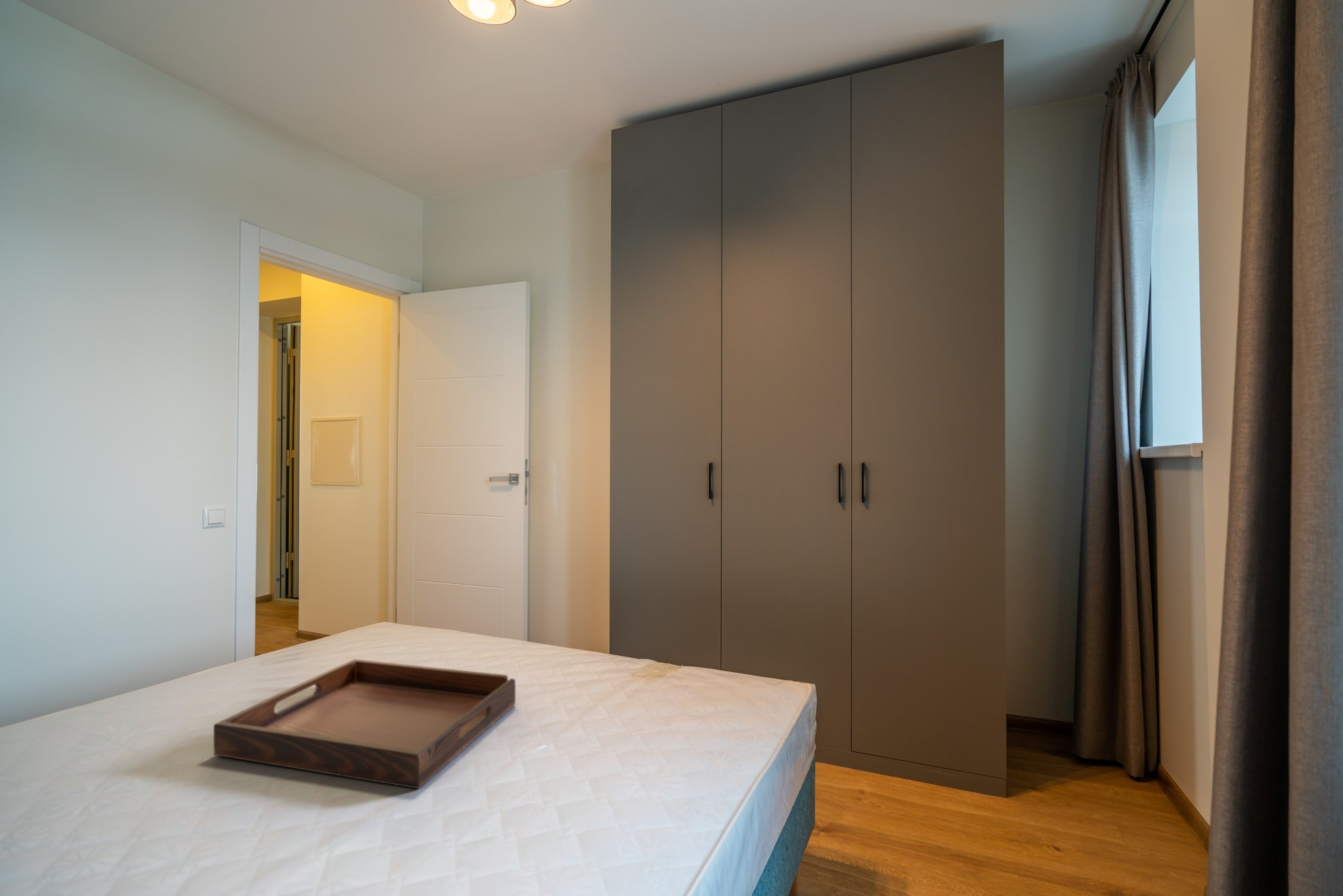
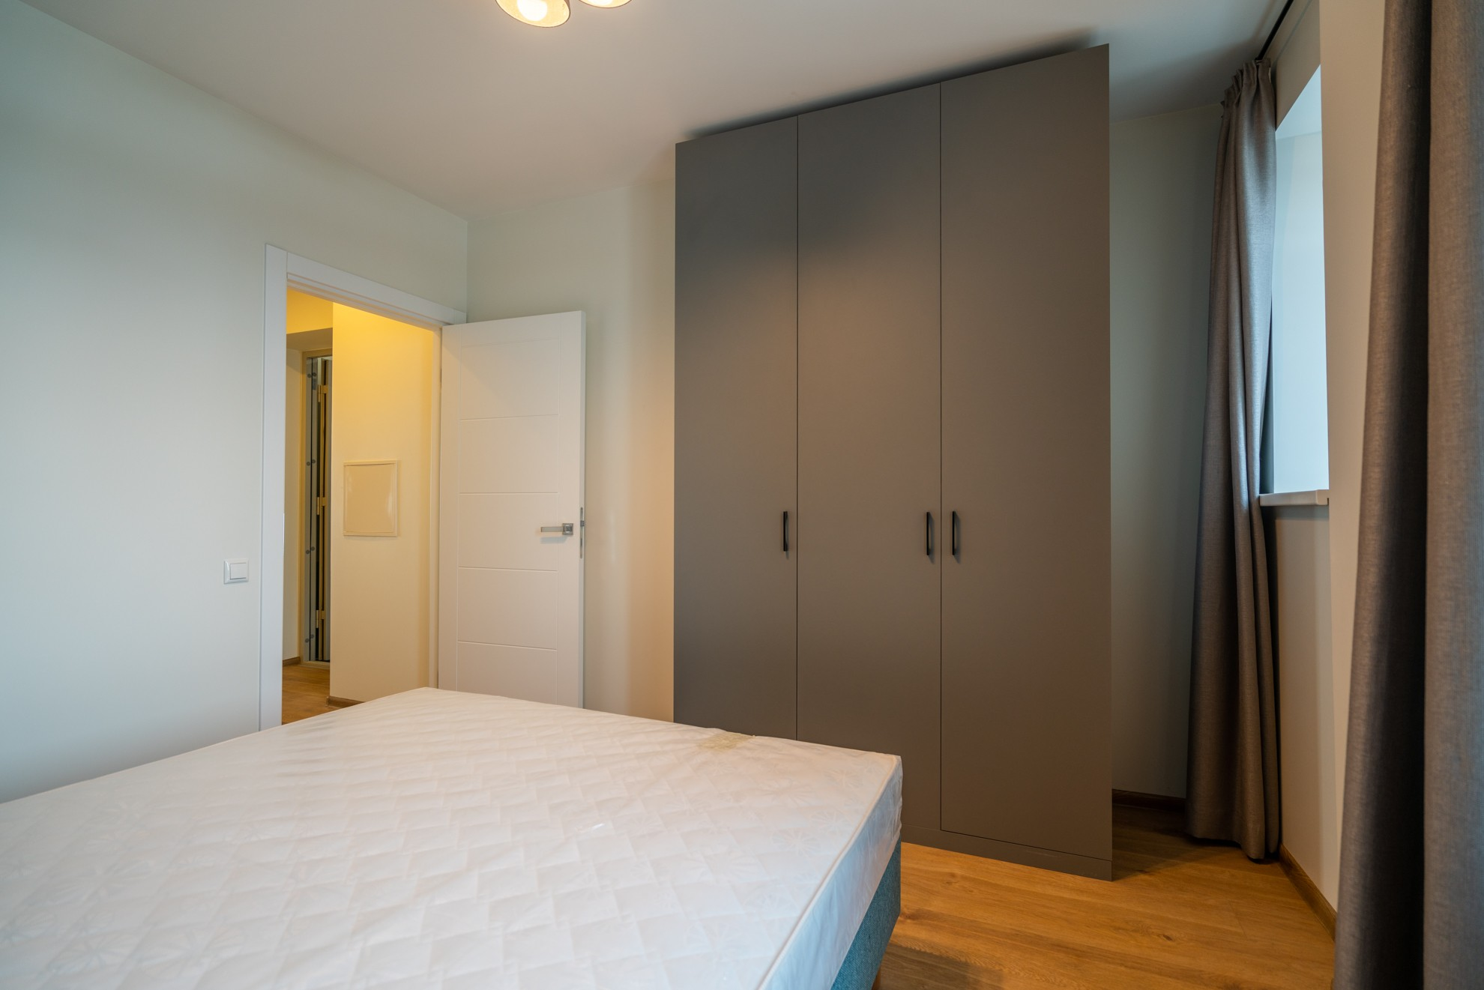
- serving tray [213,659,516,790]
